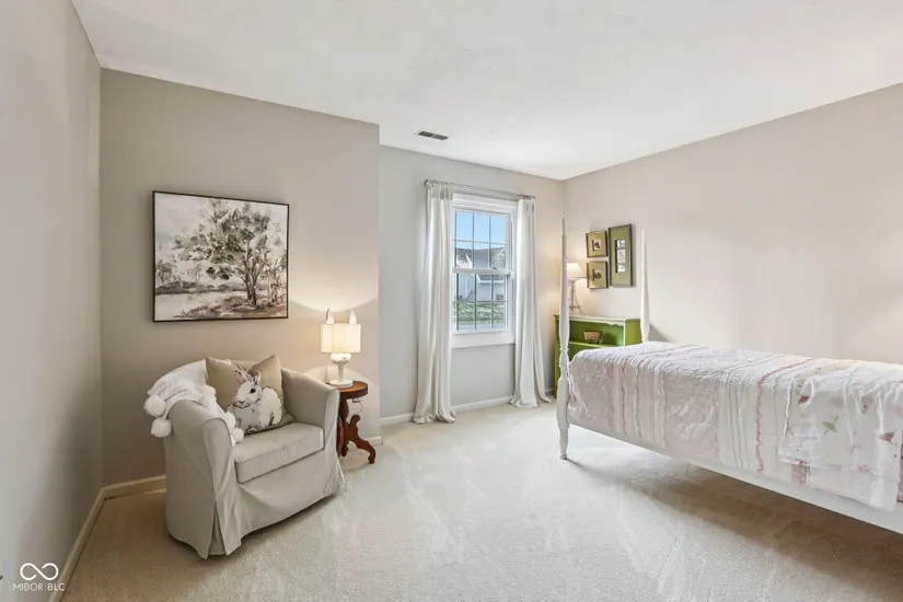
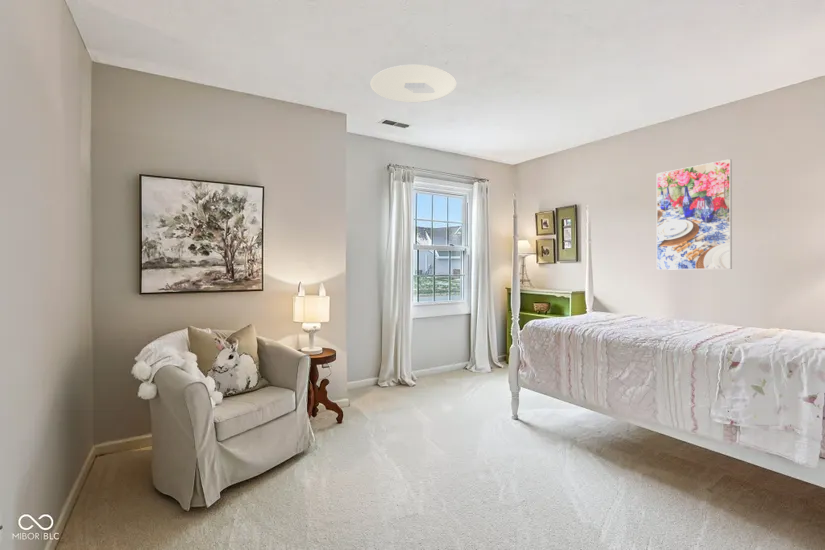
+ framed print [656,158,733,271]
+ ceiling light [370,64,457,104]
